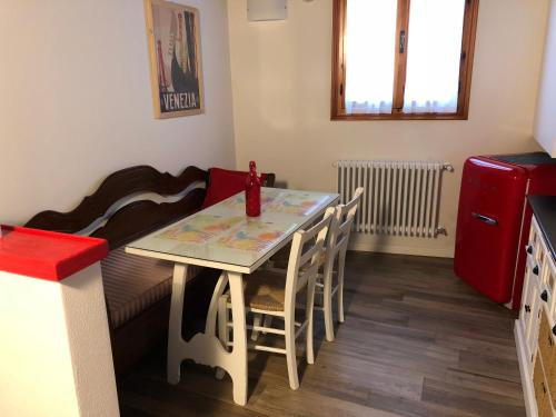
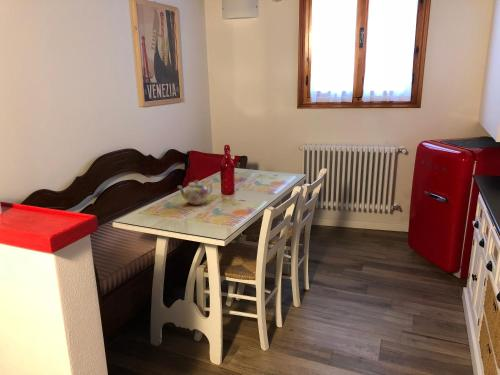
+ teapot [177,179,213,206]
